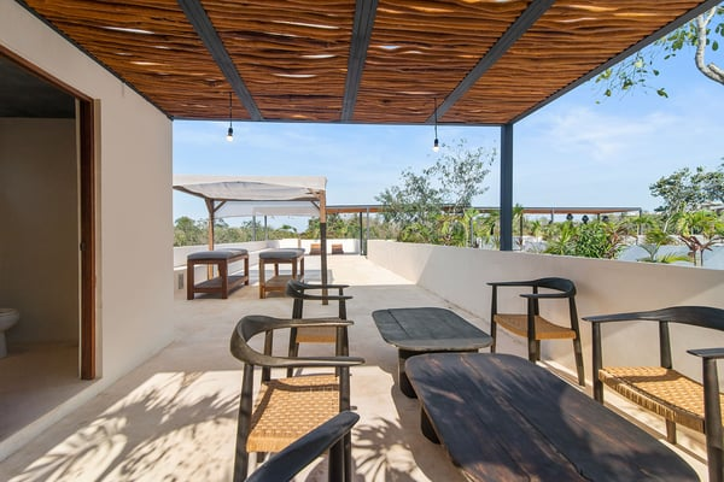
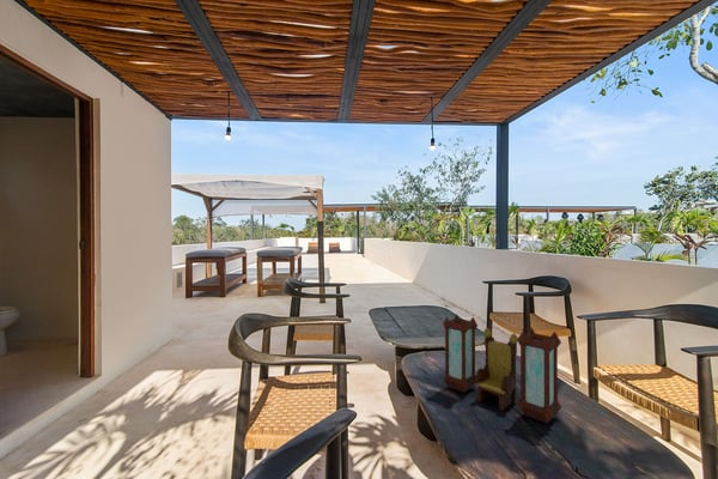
+ lantern [442,313,562,424]
